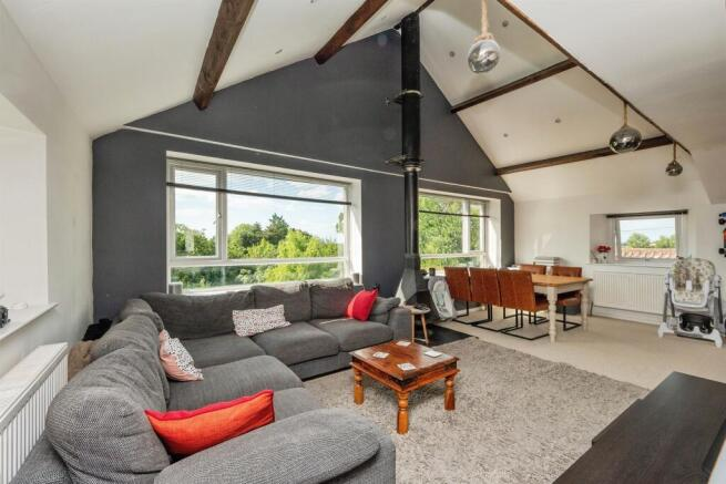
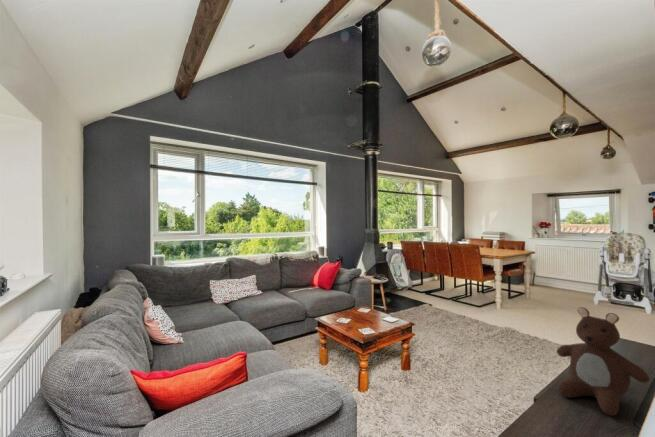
+ teddy bear [556,306,650,417]
